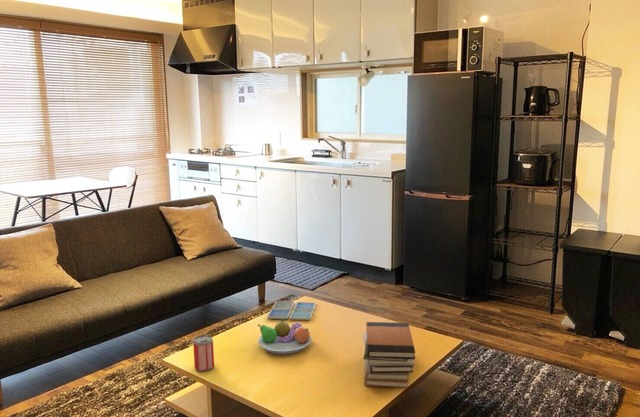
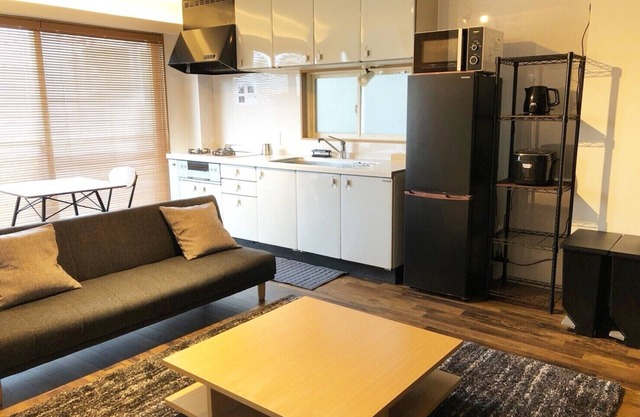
- fruit bowl [257,317,312,355]
- drink coaster [266,300,317,321]
- book stack [363,321,416,389]
- beer can [192,334,215,372]
